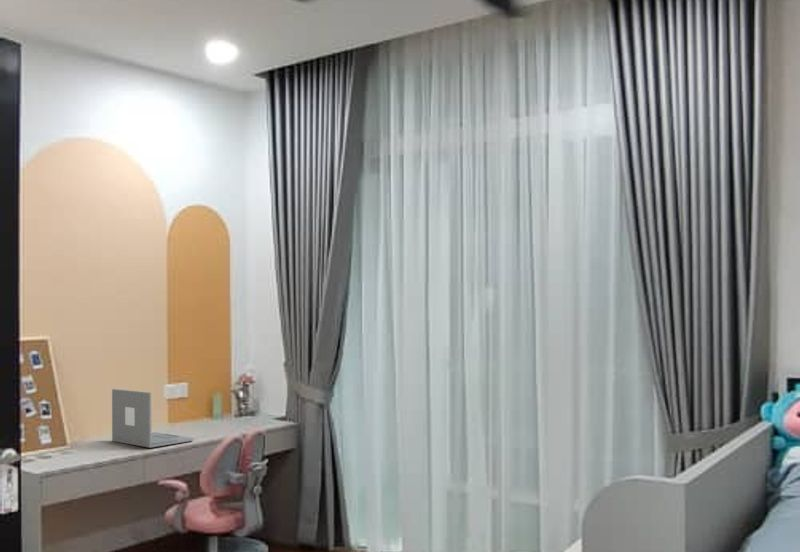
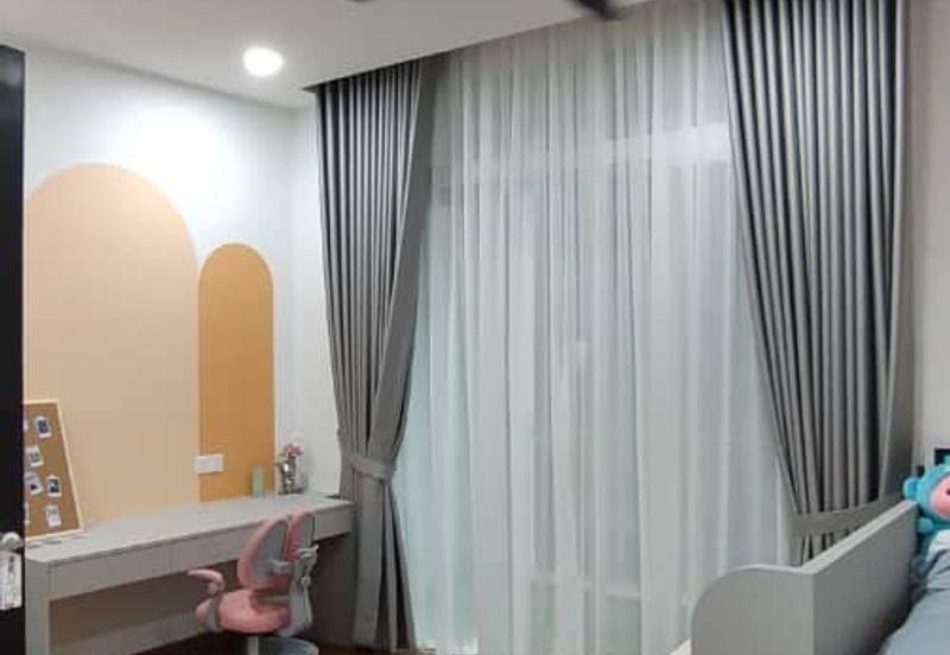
- laptop [111,388,194,449]
